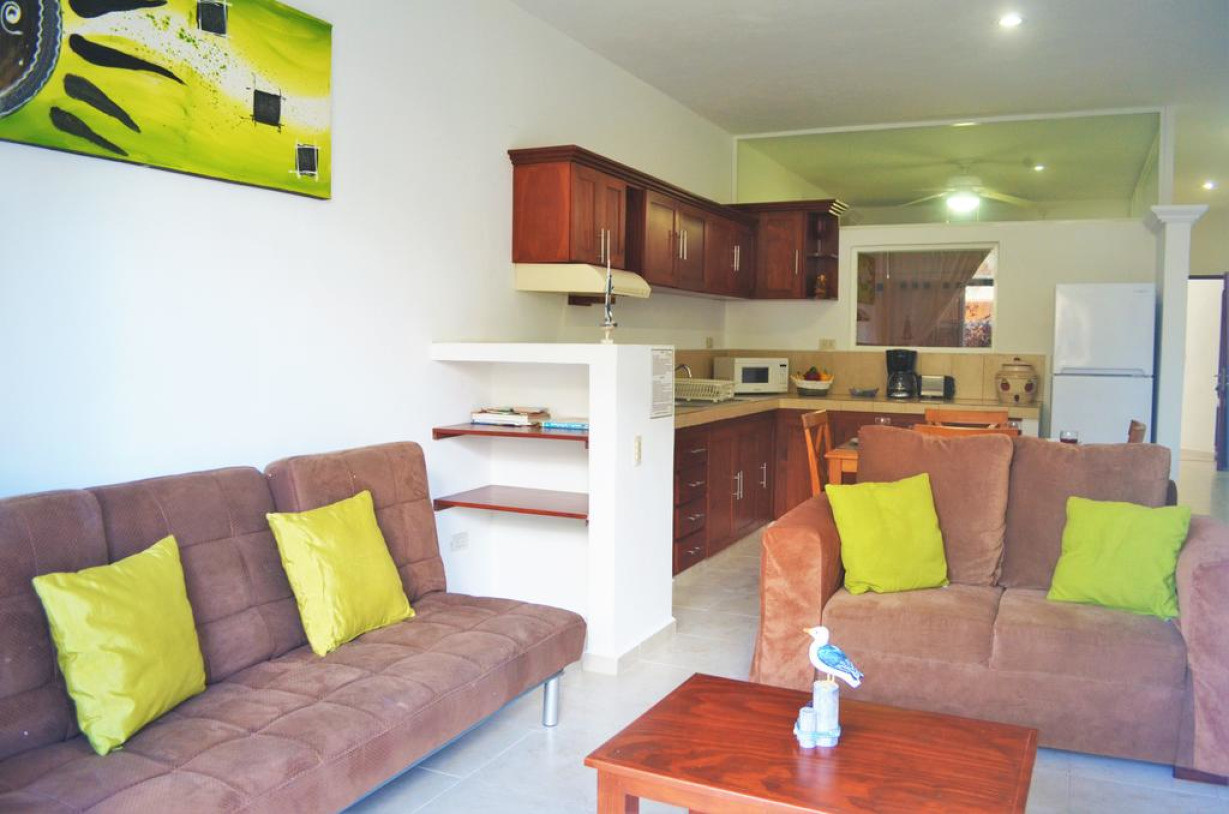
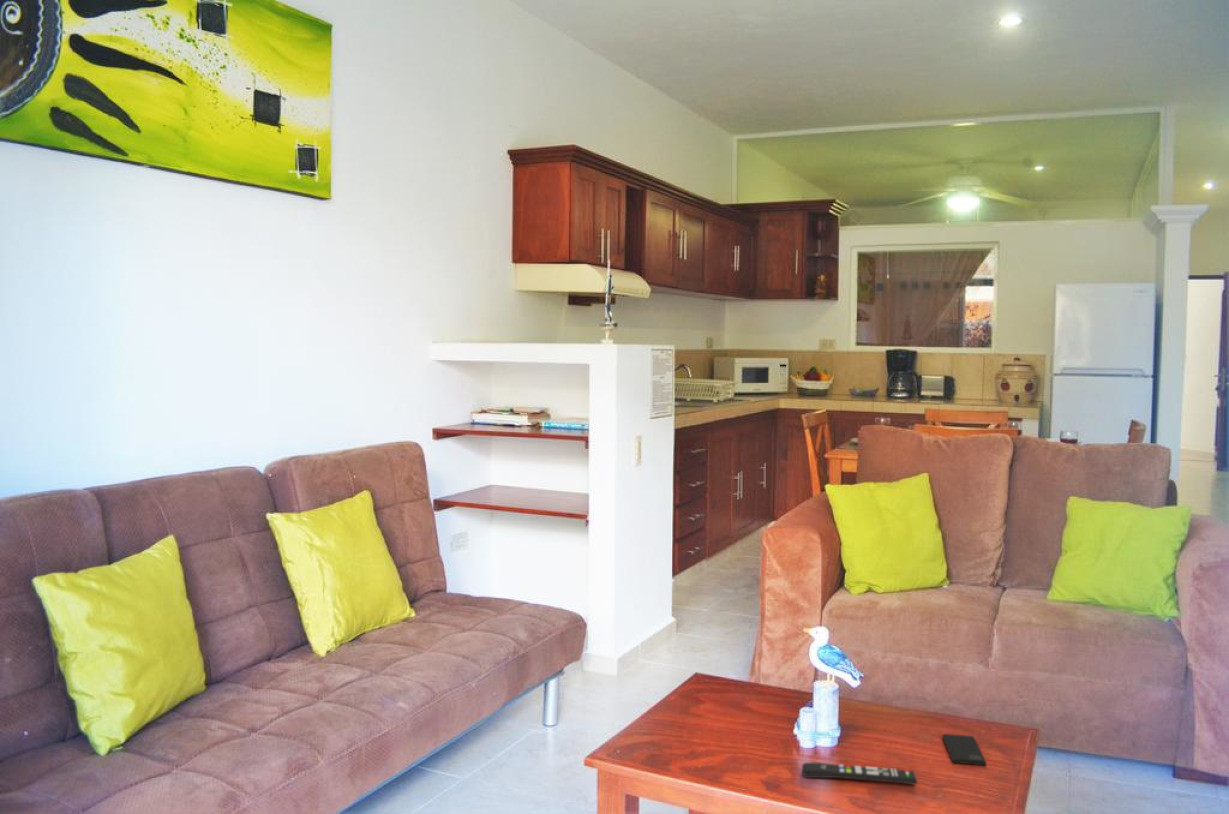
+ remote control [801,762,918,786]
+ smartphone [941,733,987,766]
